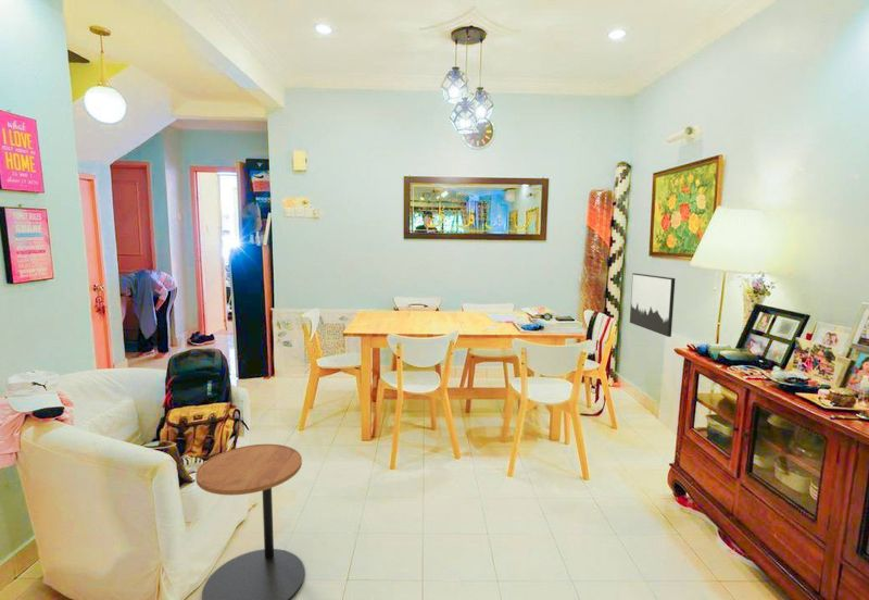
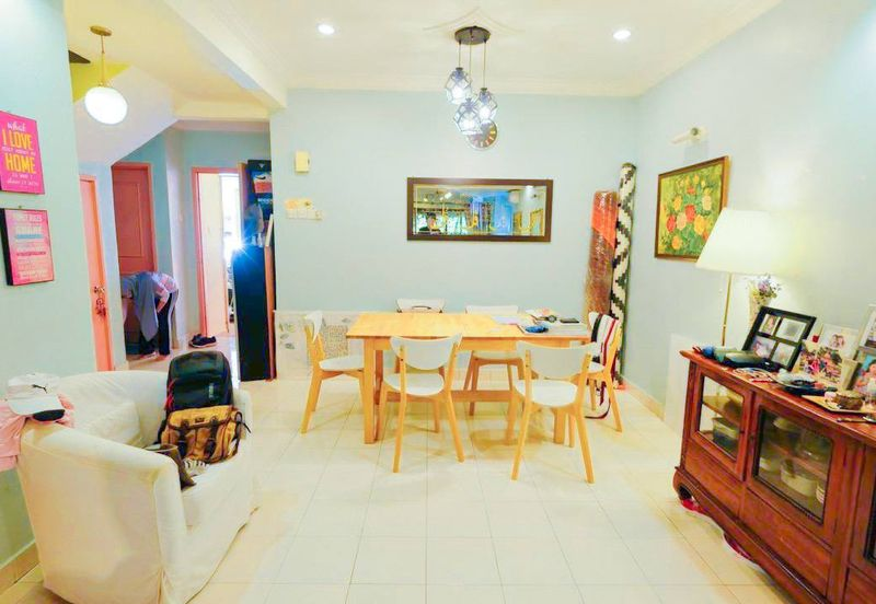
- wall art [629,272,677,338]
- side table [194,443,305,600]
